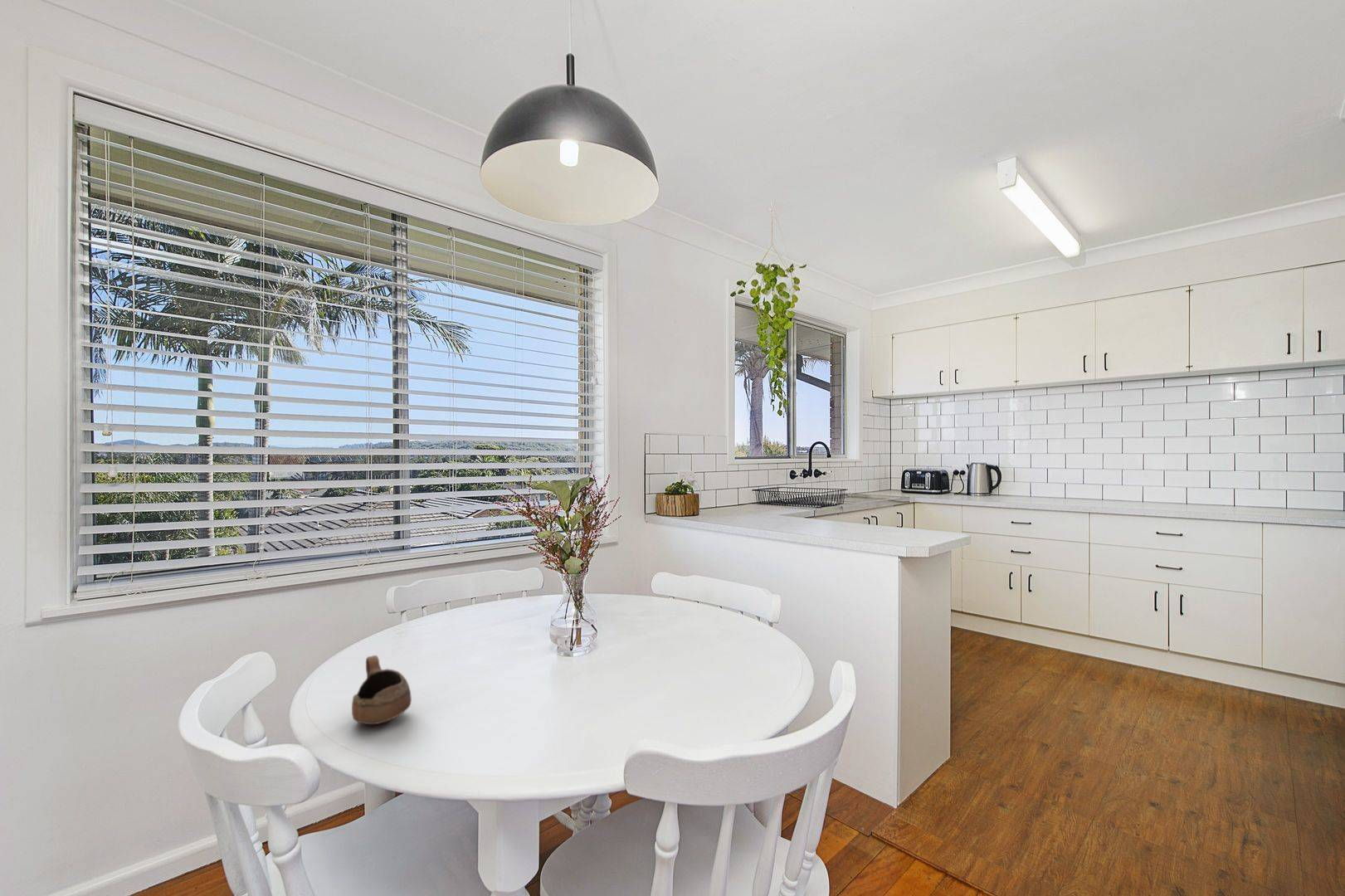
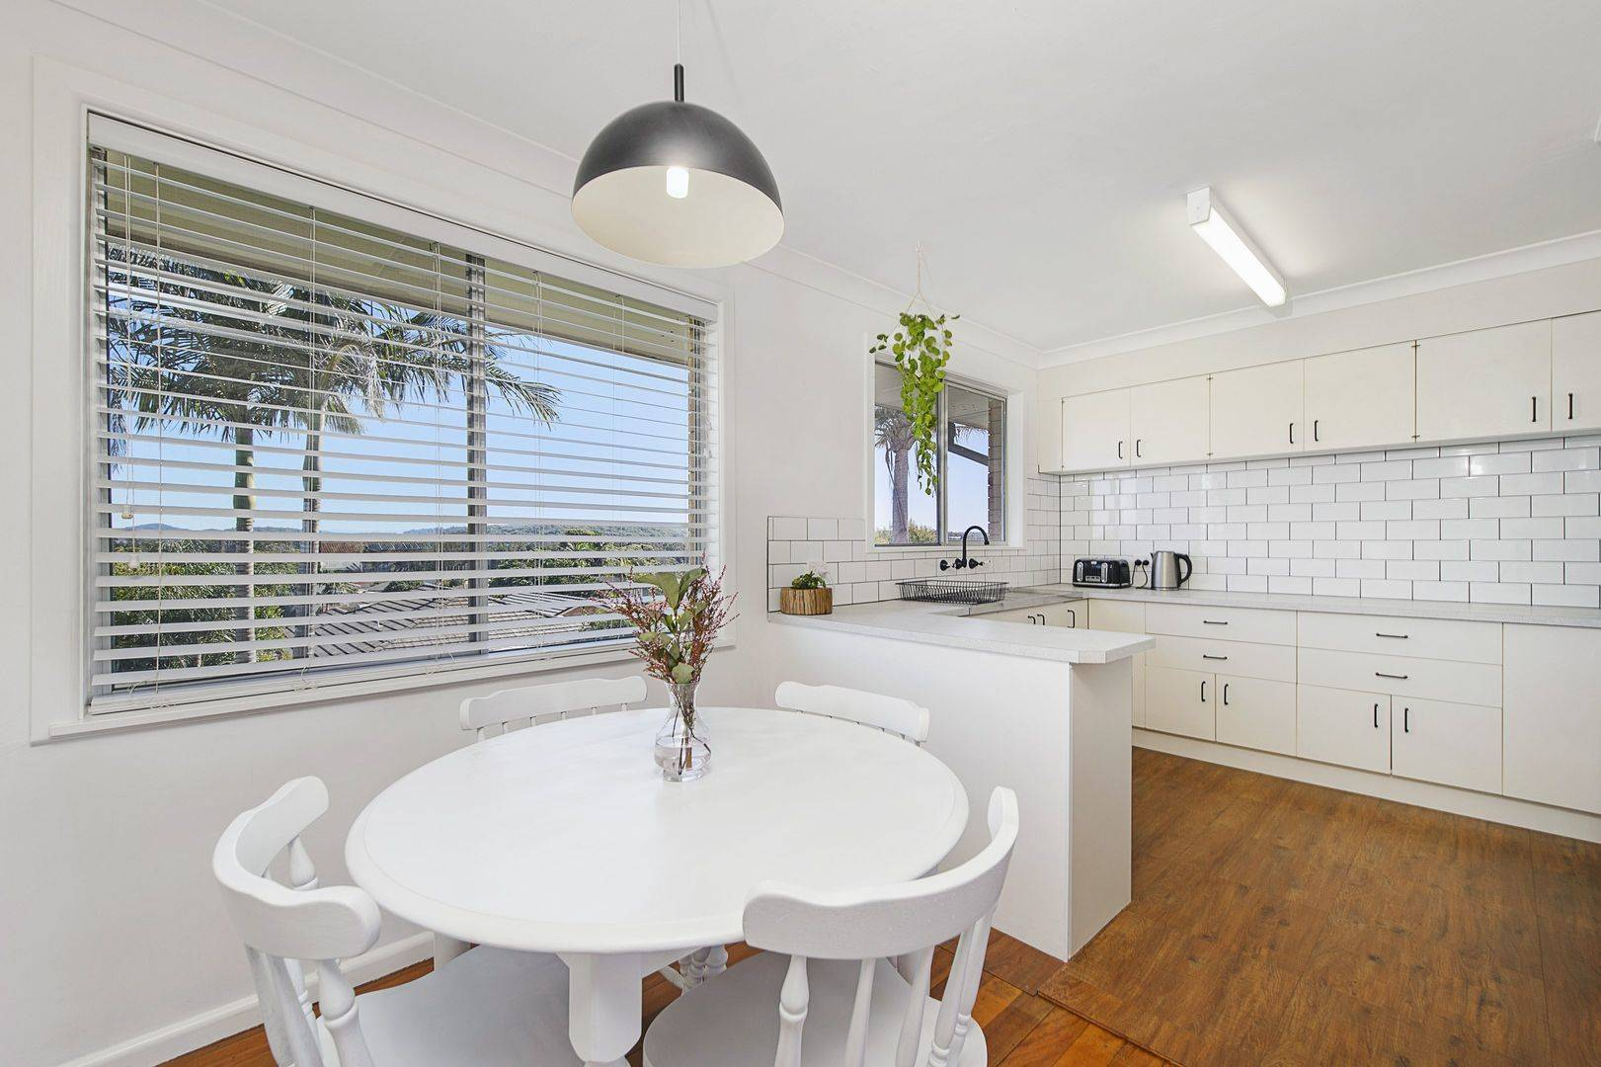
- cup [351,655,412,725]
